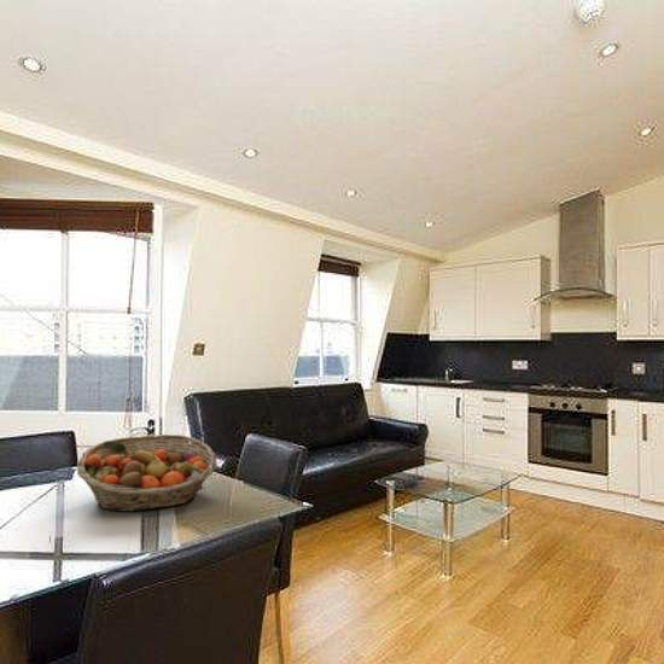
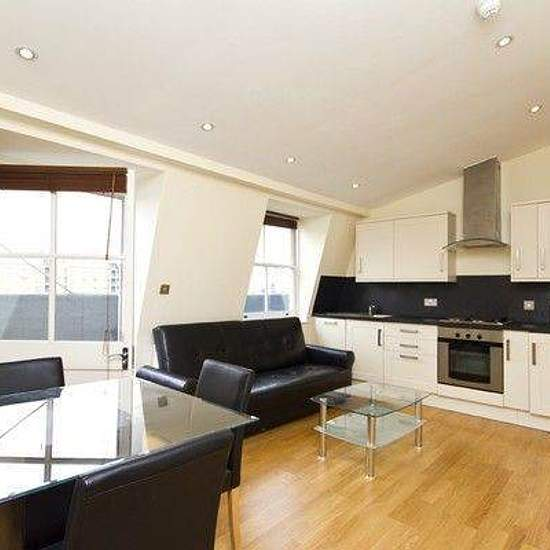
- fruit basket [76,433,219,513]
